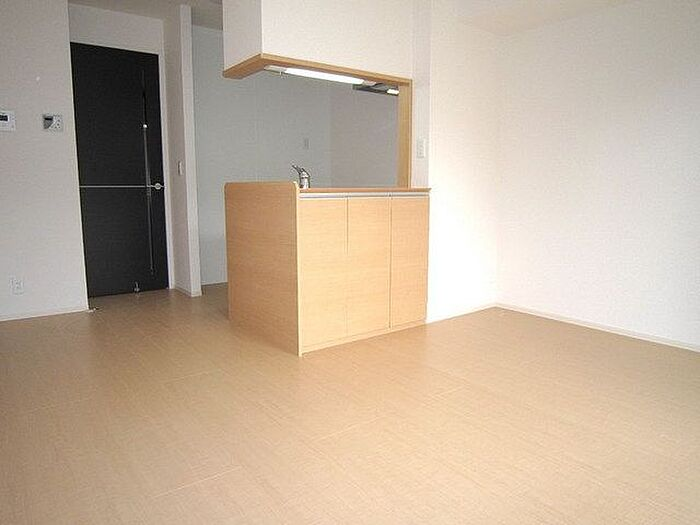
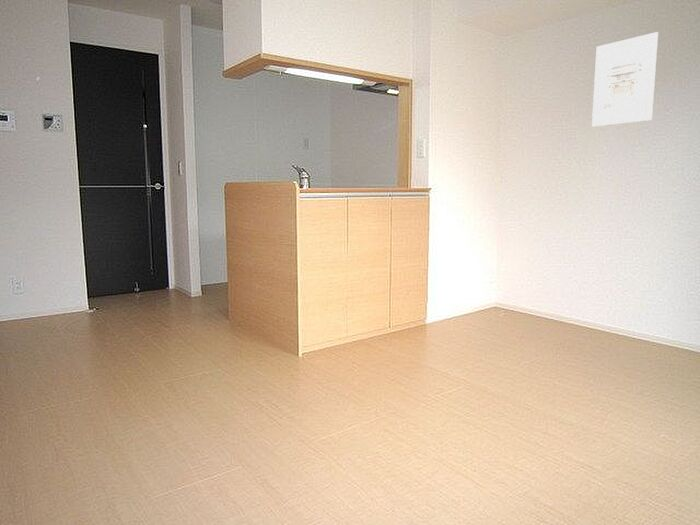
+ wall art [591,31,659,128]
